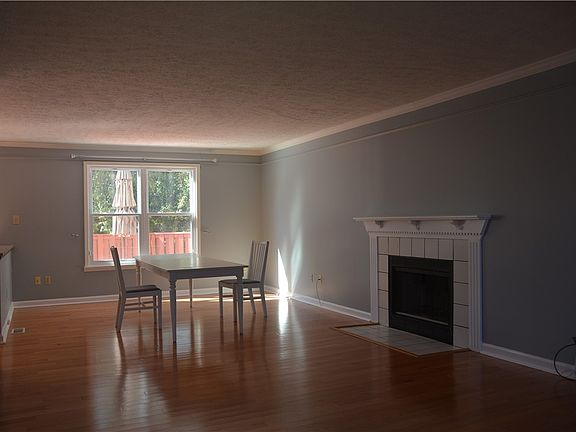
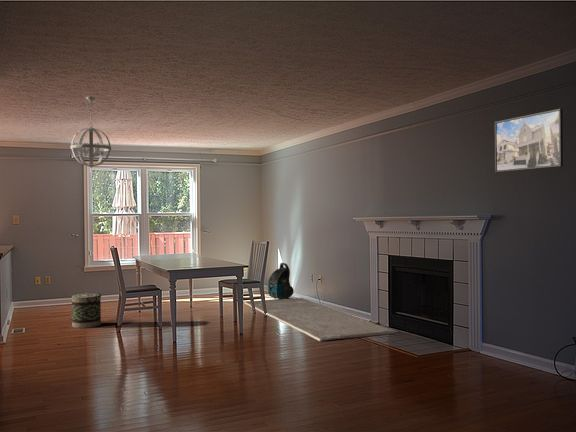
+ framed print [494,108,564,173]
+ vacuum cleaner [267,262,295,300]
+ basket [71,292,102,329]
+ chandelier [69,96,112,169]
+ rug [244,297,398,342]
